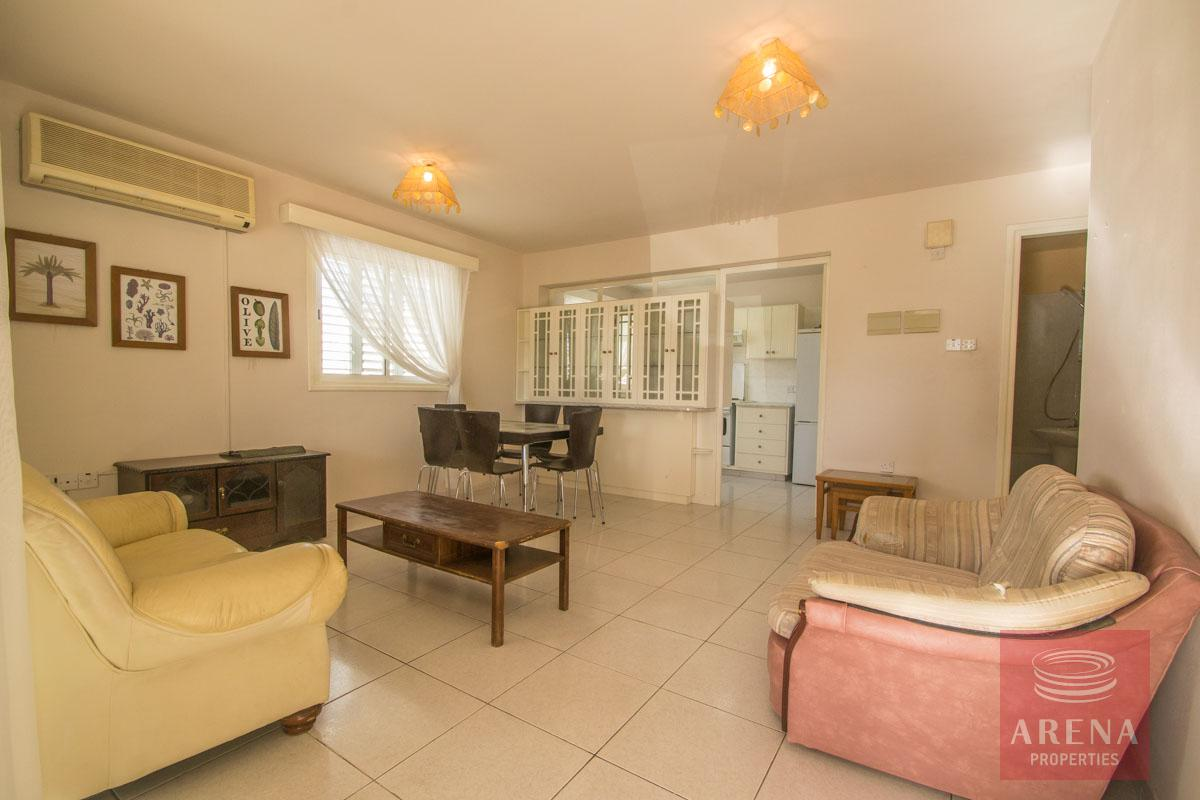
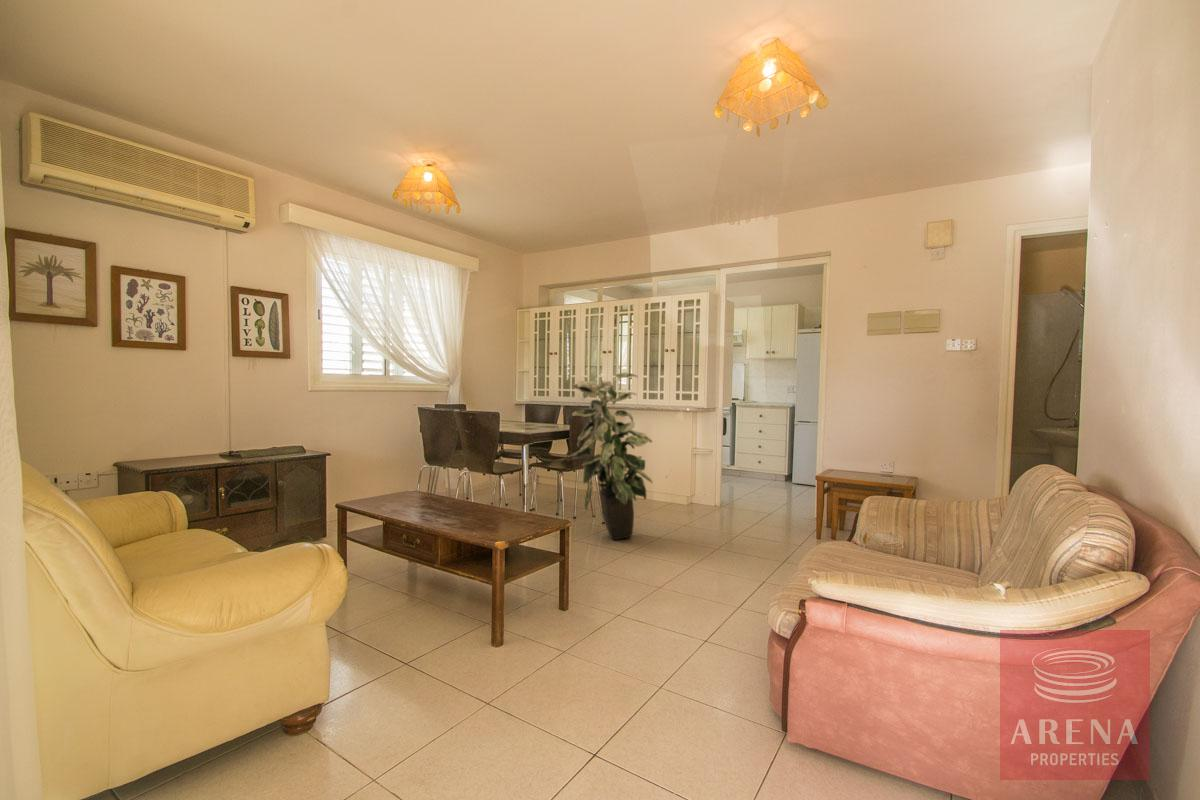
+ indoor plant [566,372,654,541]
